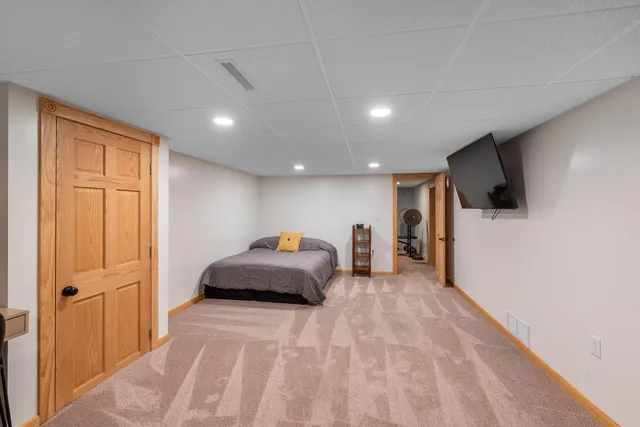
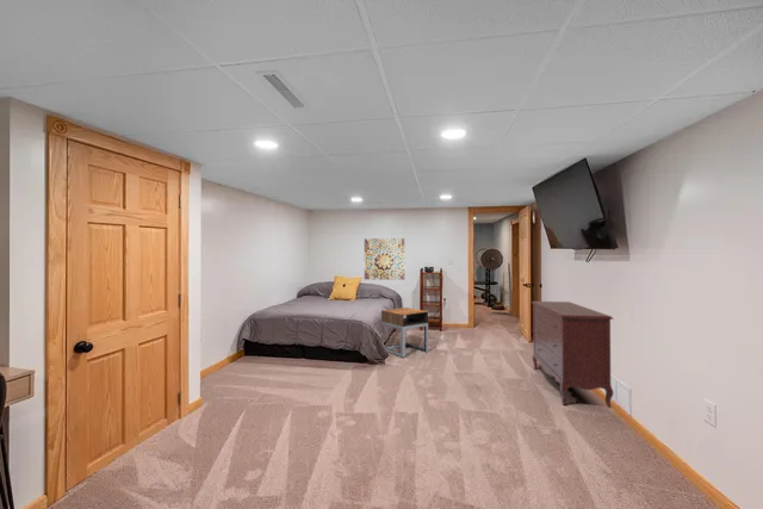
+ dresser [531,300,614,409]
+ nightstand [380,306,429,359]
+ wall art [364,237,405,281]
